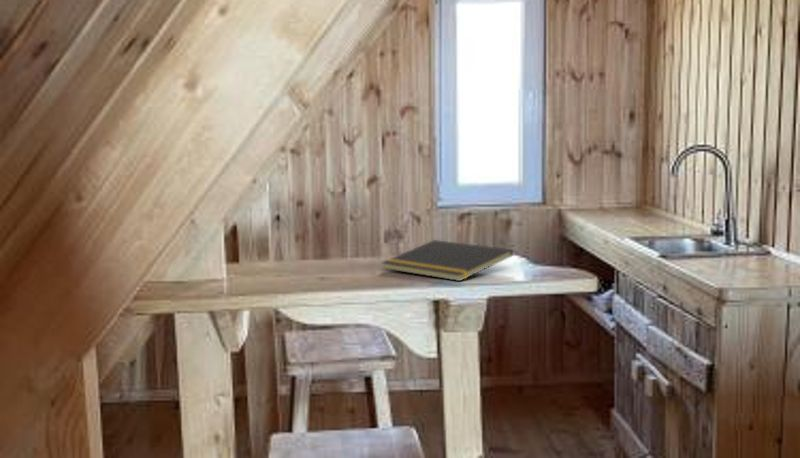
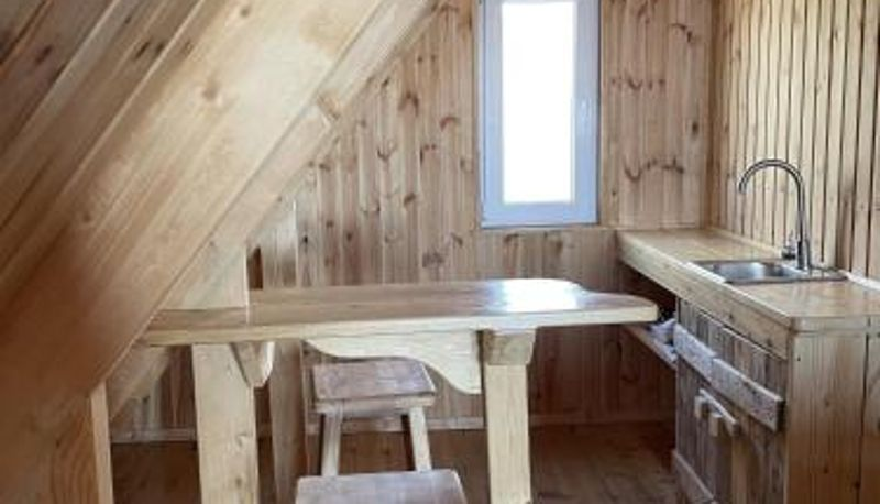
- notepad [381,239,514,282]
